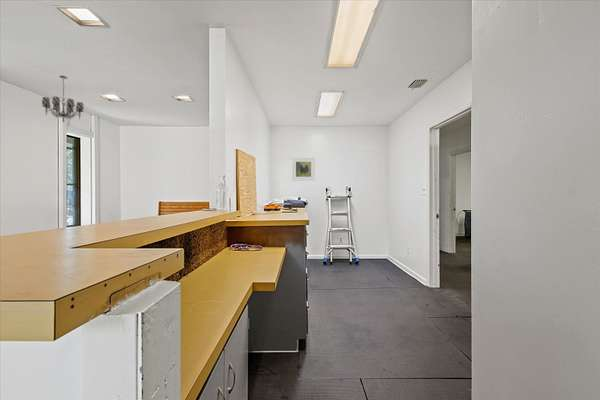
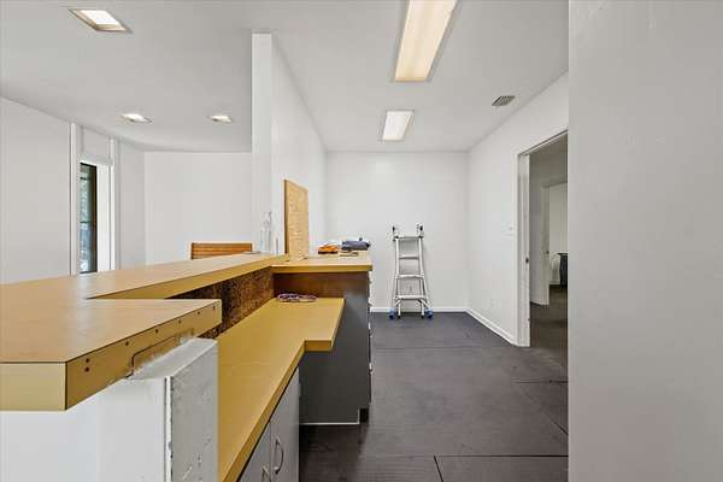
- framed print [291,157,316,182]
- chandelier [41,75,85,123]
